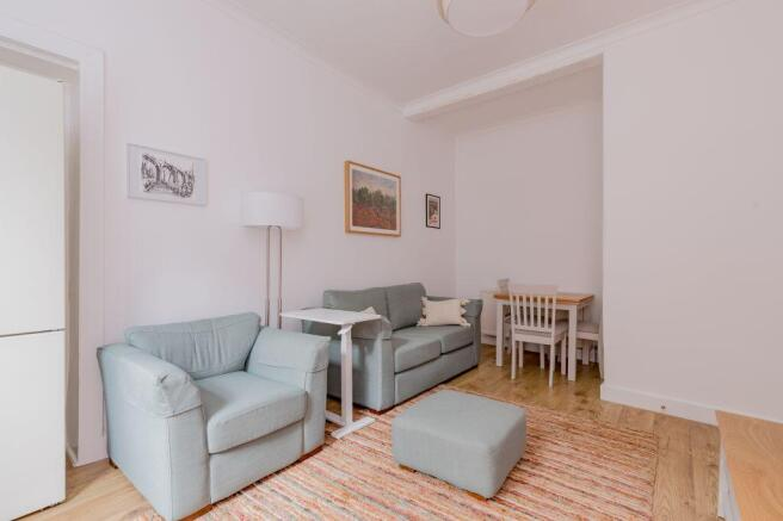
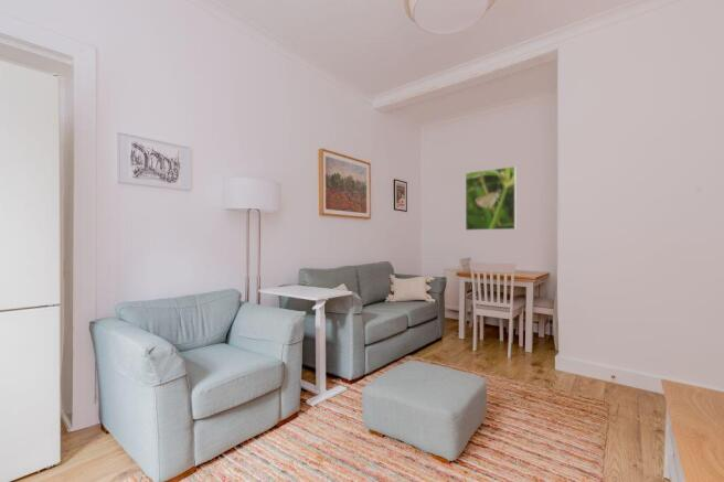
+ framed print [465,165,517,232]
